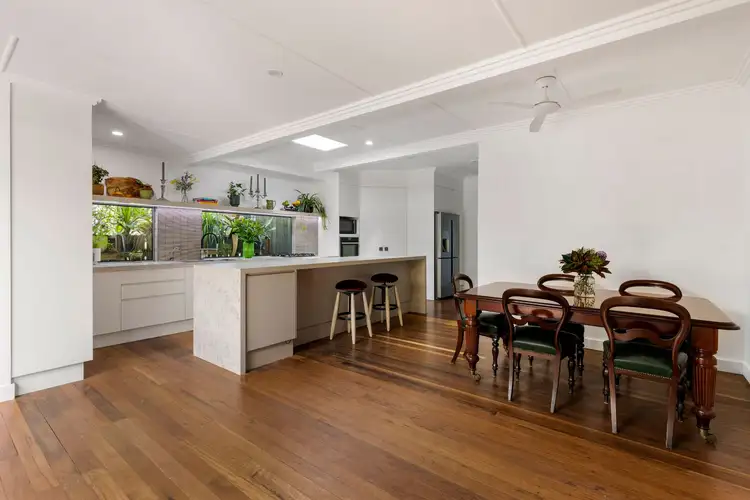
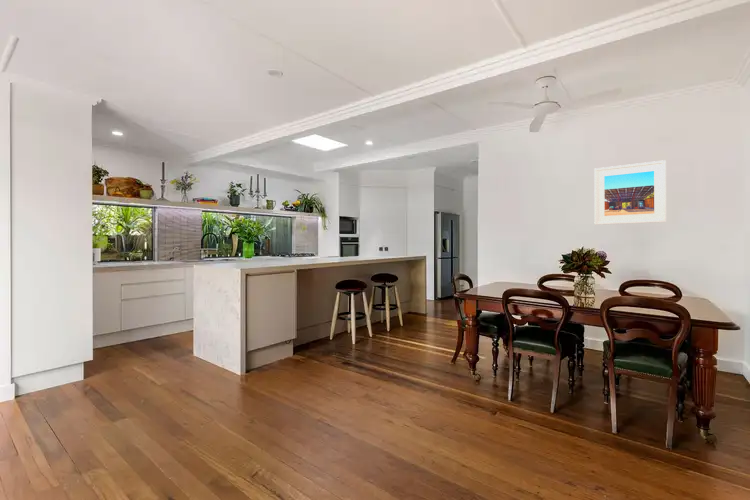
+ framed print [593,159,667,226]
